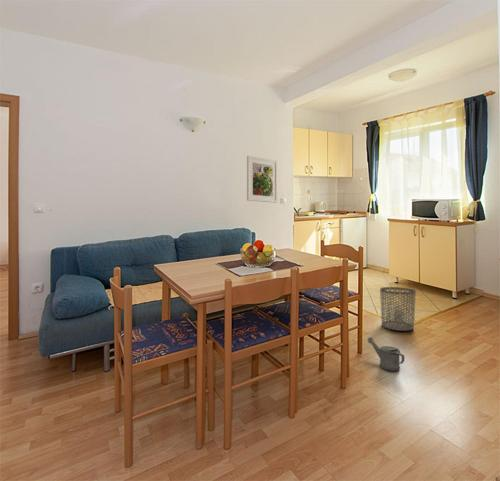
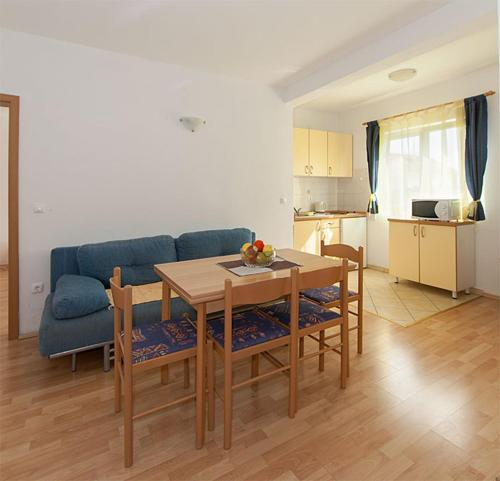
- watering can [367,337,405,372]
- waste bin [379,286,417,332]
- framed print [246,155,278,204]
